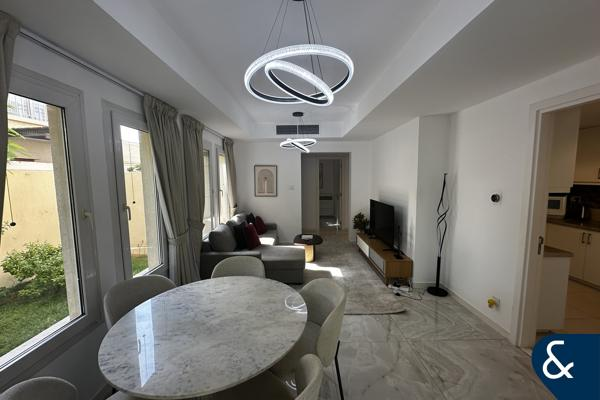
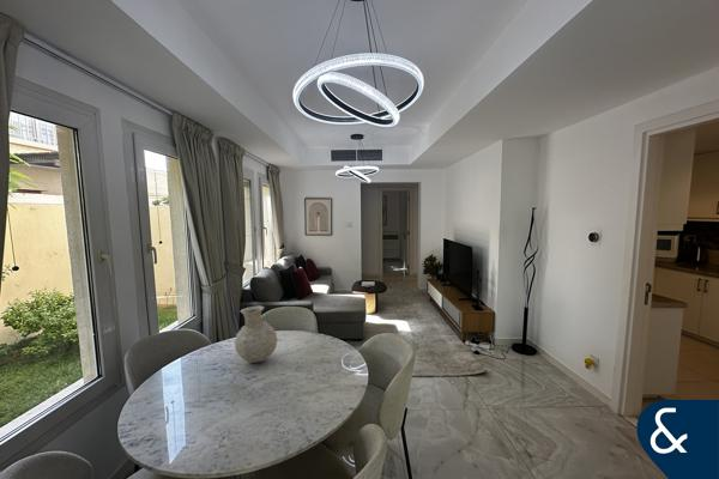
+ vase [234,304,279,364]
